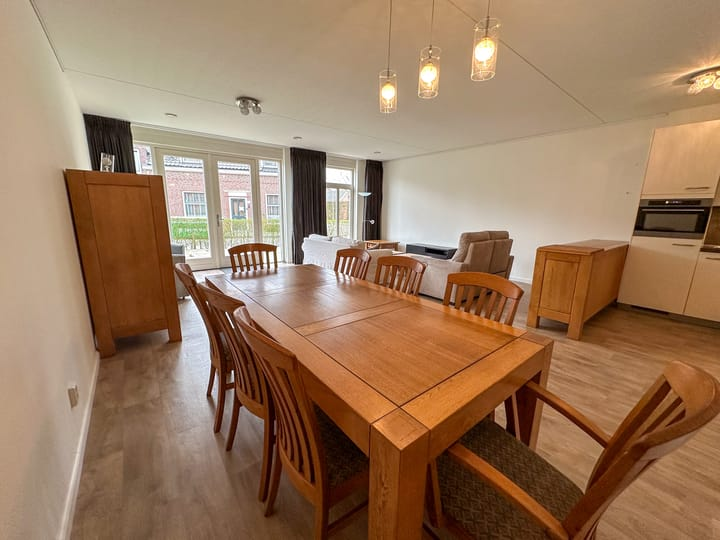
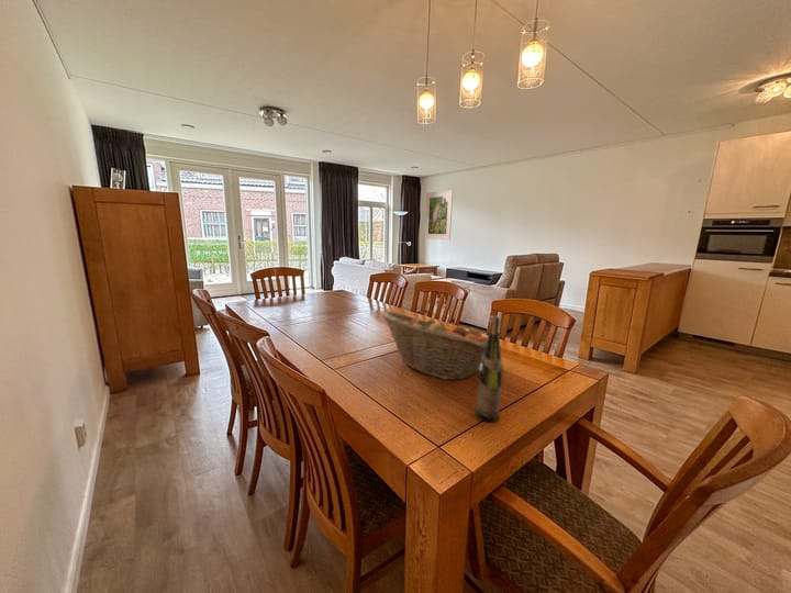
+ wine bottle [475,315,504,423]
+ fruit basket [380,311,488,381]
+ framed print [423,189,454,240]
